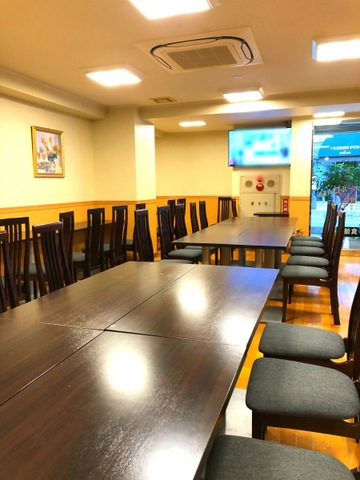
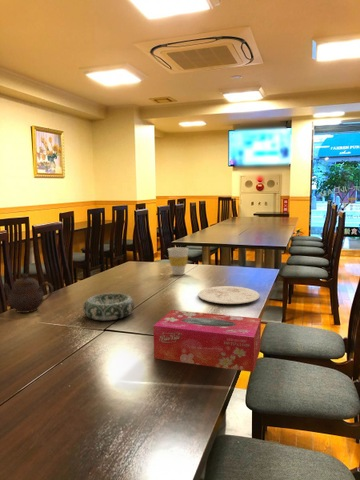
+ decorative bowl [82,292,135,321]
+ plate [197,285,261,305]
+ tissue box [152,309,262,373]
+ cup [167,246,189,276]
+ teapot [1,273,54,314]
